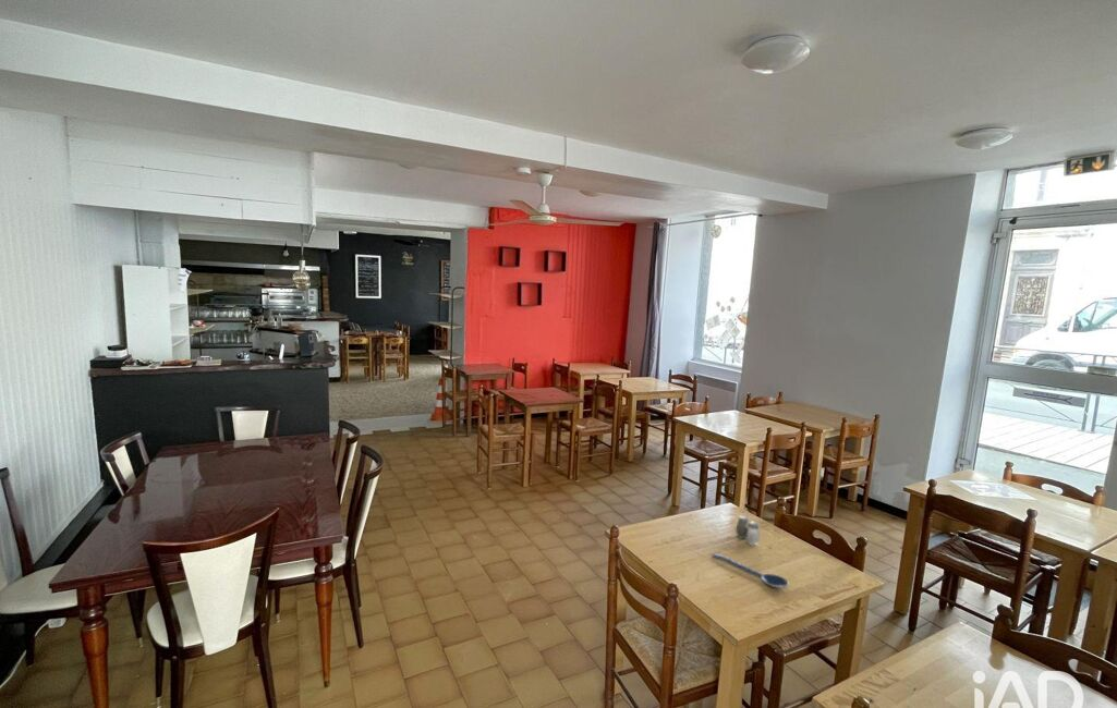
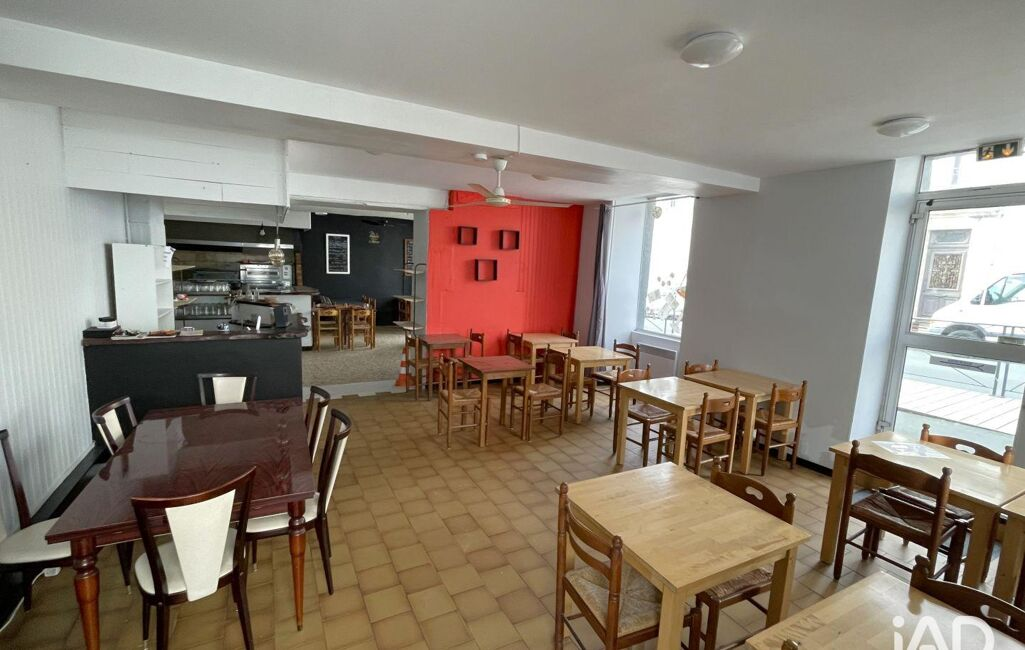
- salt and pepper shaker [736,514,761,547]
- spoon [711,552,790,589]
